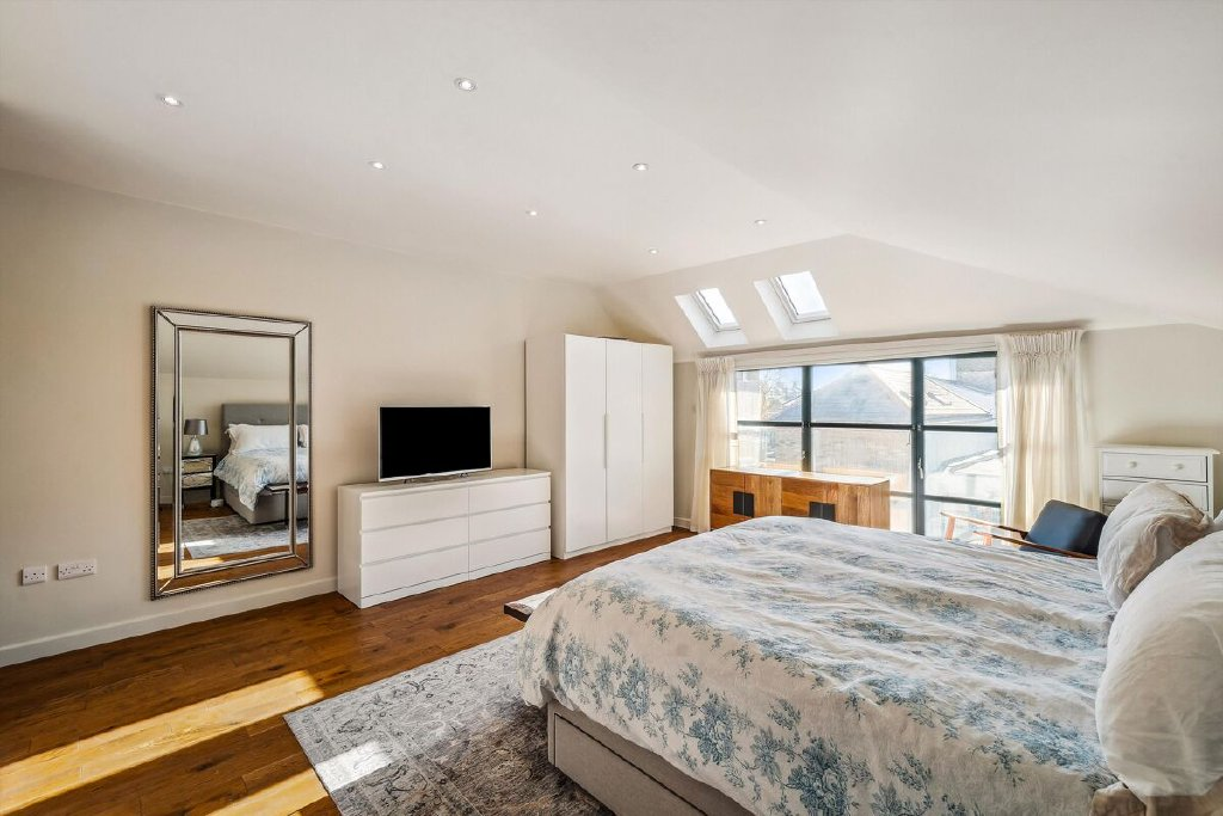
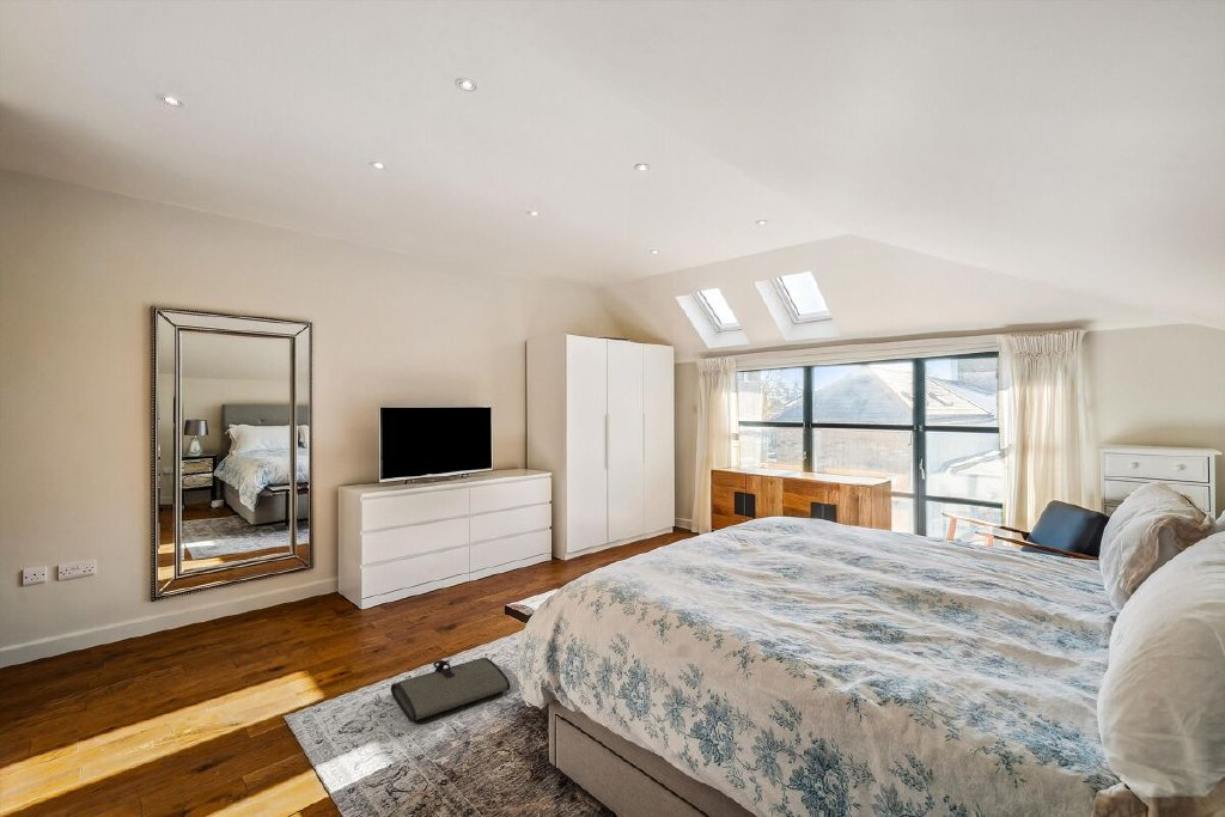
+ tool roll [390,657,512,724]
